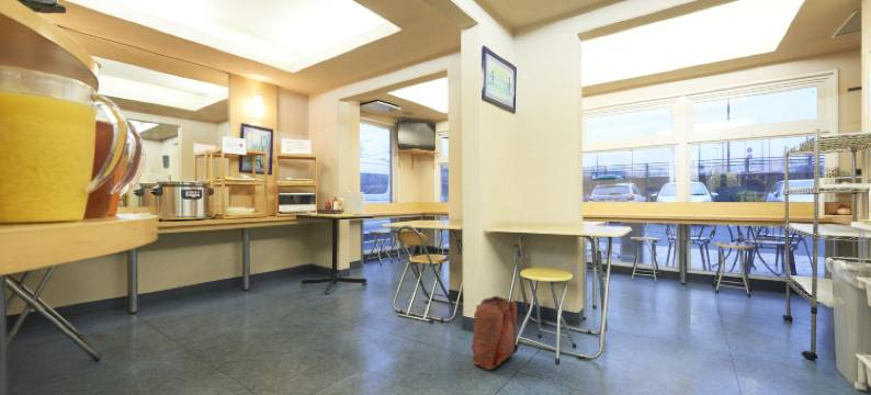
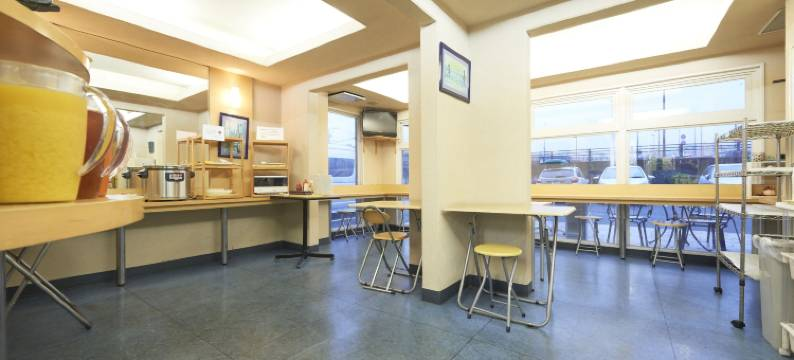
- backpack [471,295,521,371]
